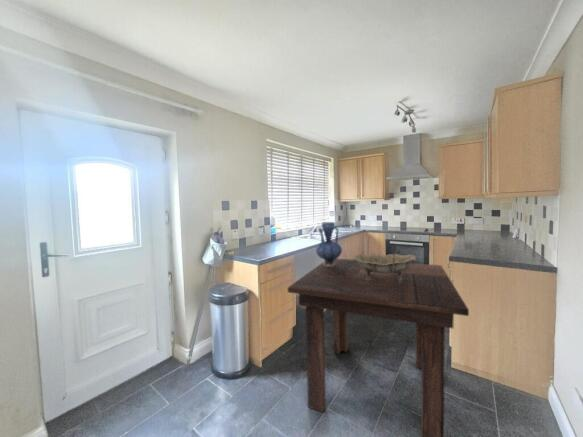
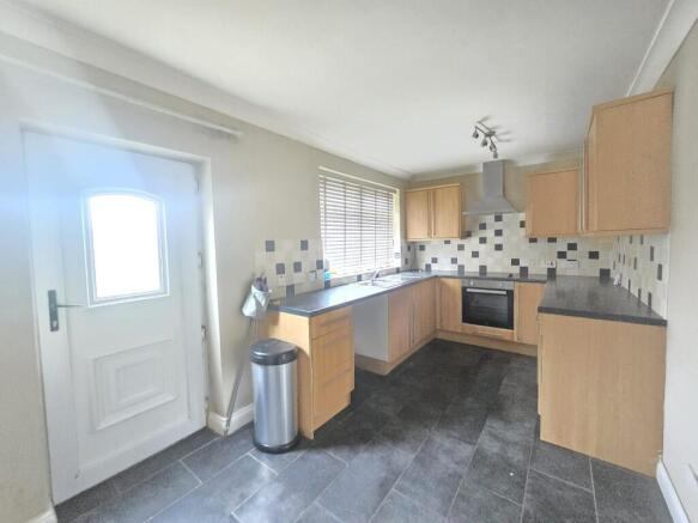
- decorative bowl [352,253,417,283]
- vase [315,221,343,267]
- dining table [287,258,470,437]
